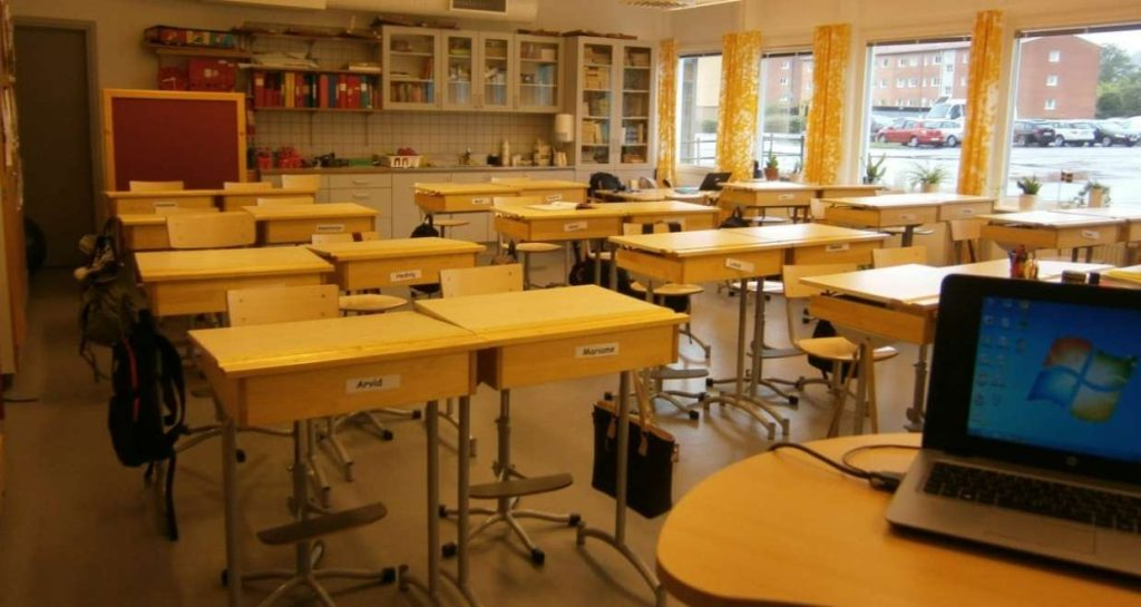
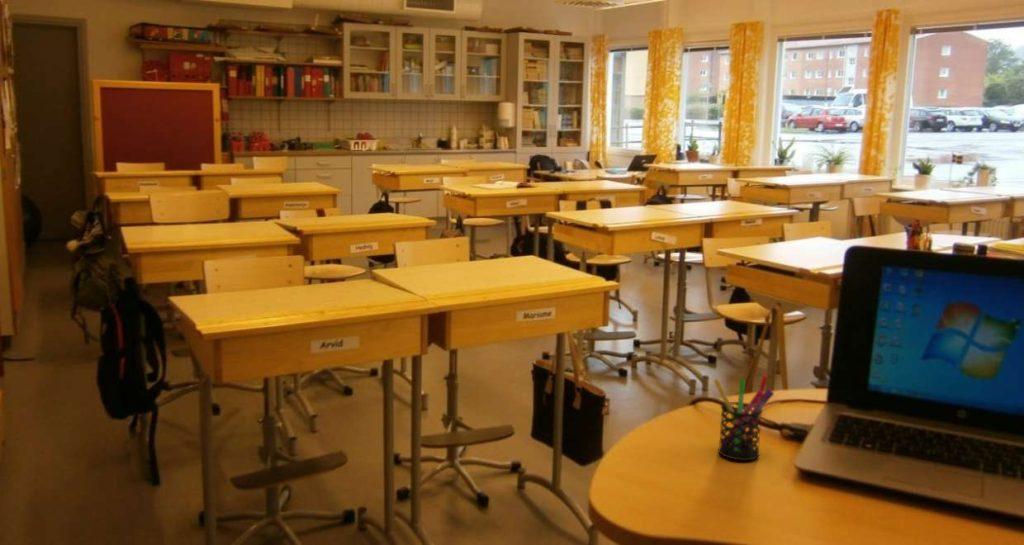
+ pen holder [713,374,775,462]
